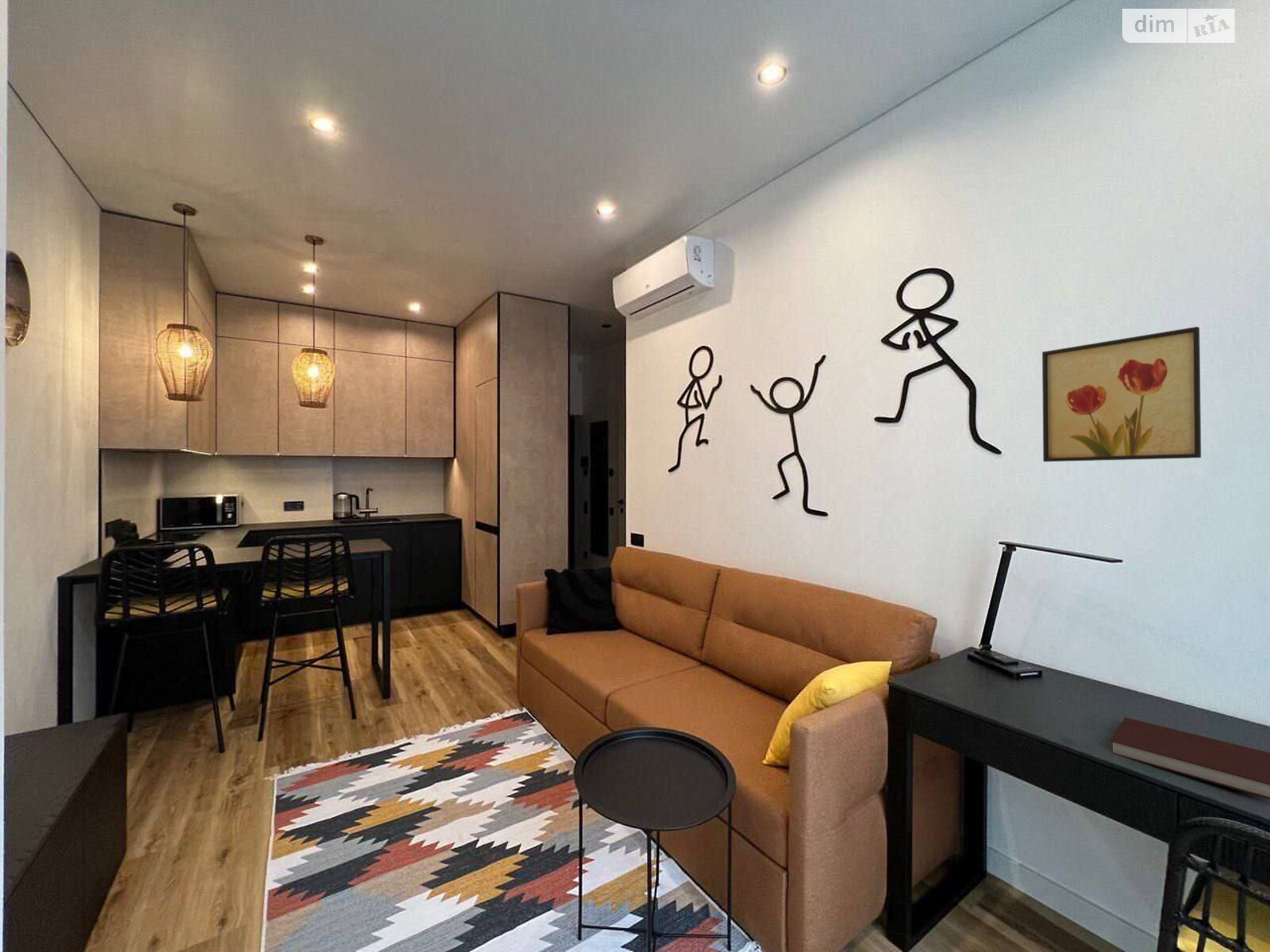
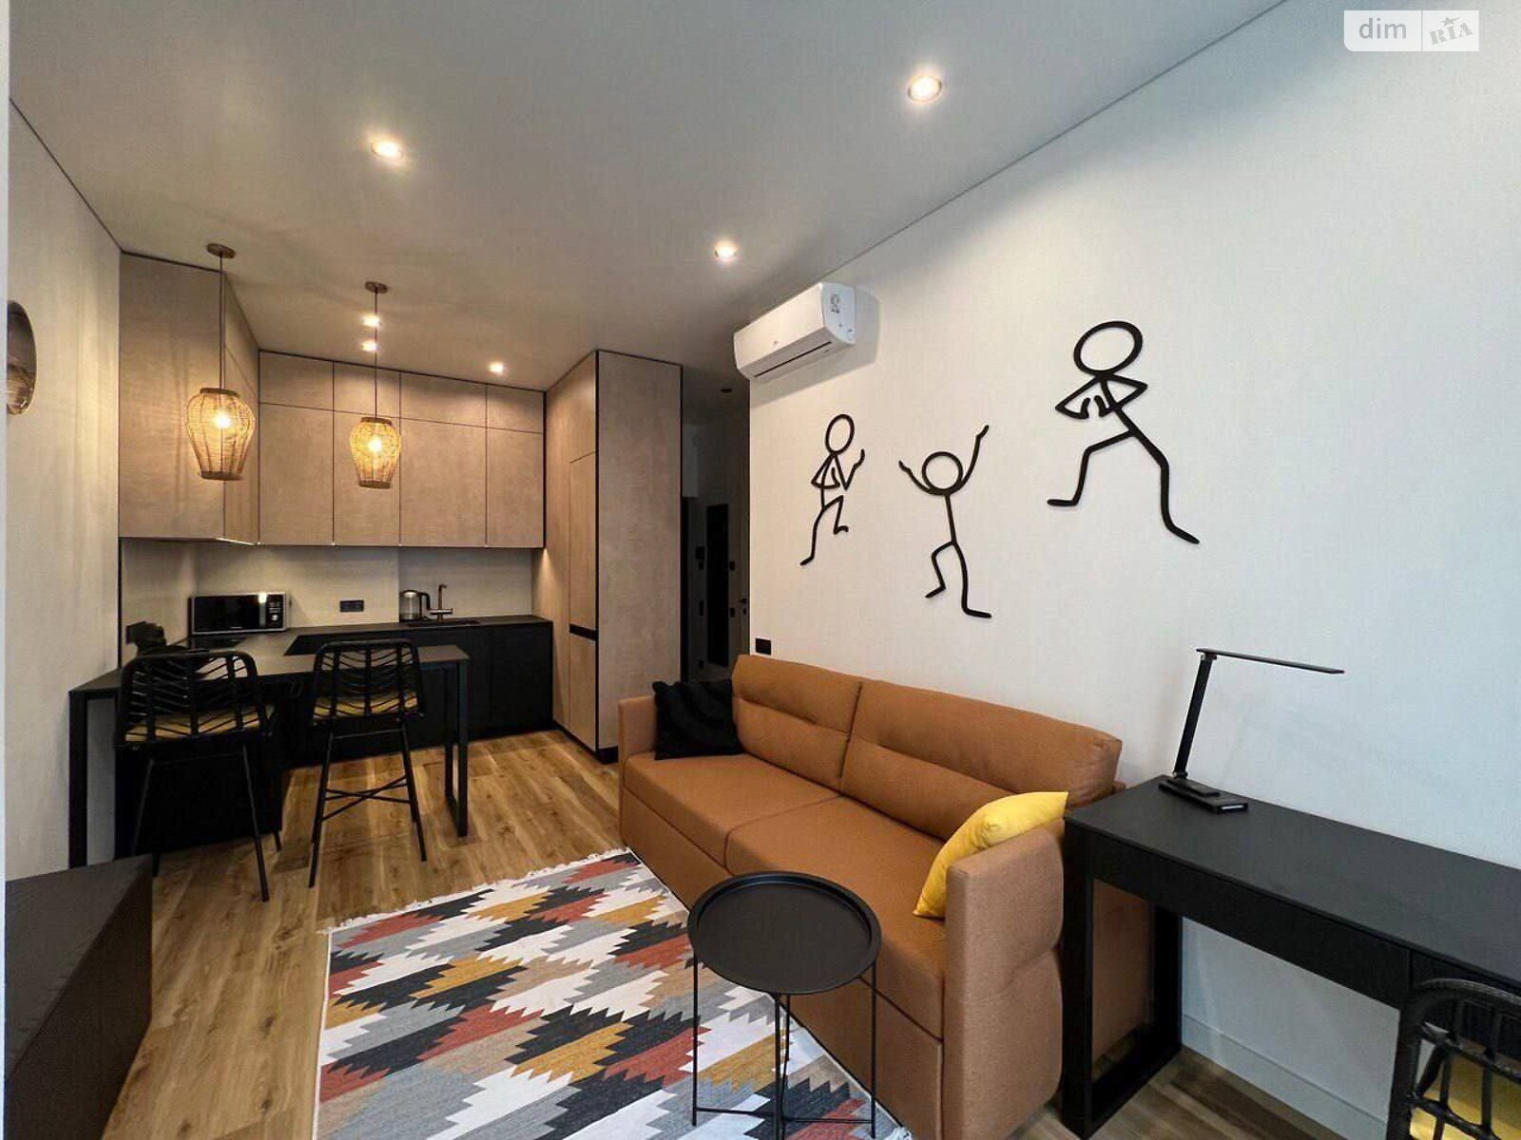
- notebook [1110,716,1270,800]
- wall art [1041,326,1202,463]
